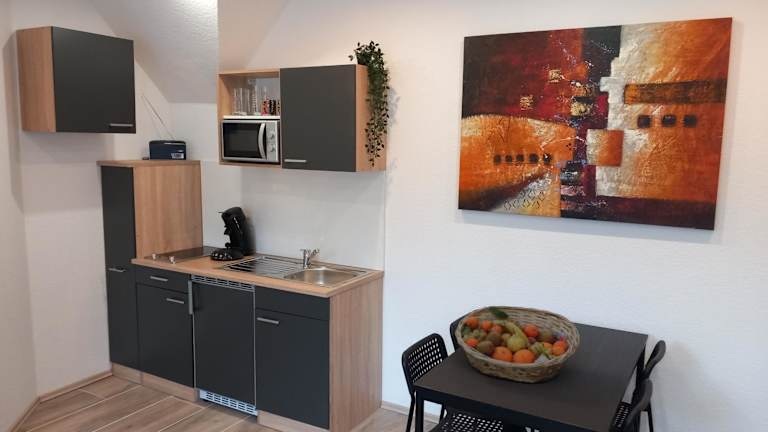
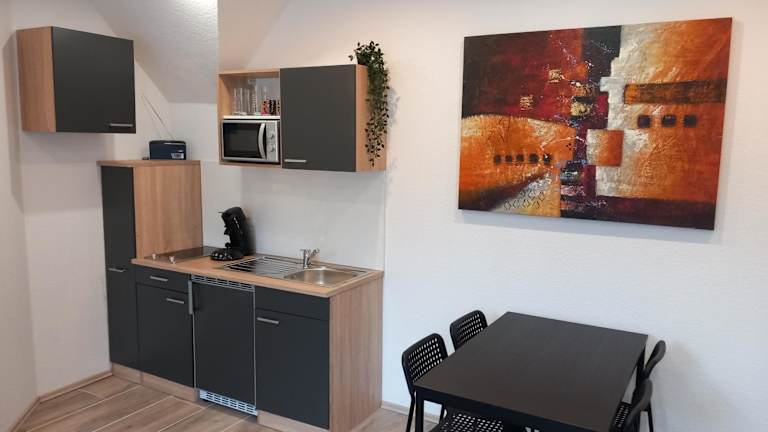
- fruit basket [454,305,581,384]
